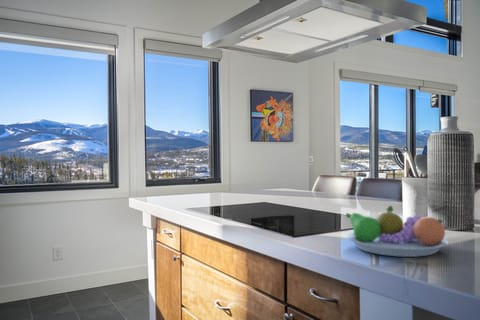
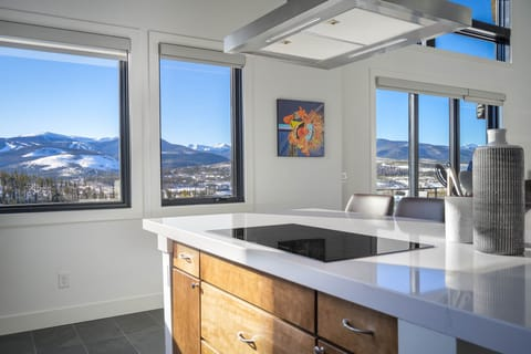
- fruit bowl [345,205,449,258]
